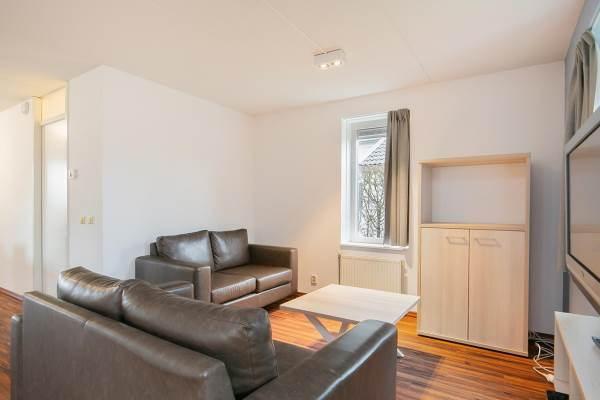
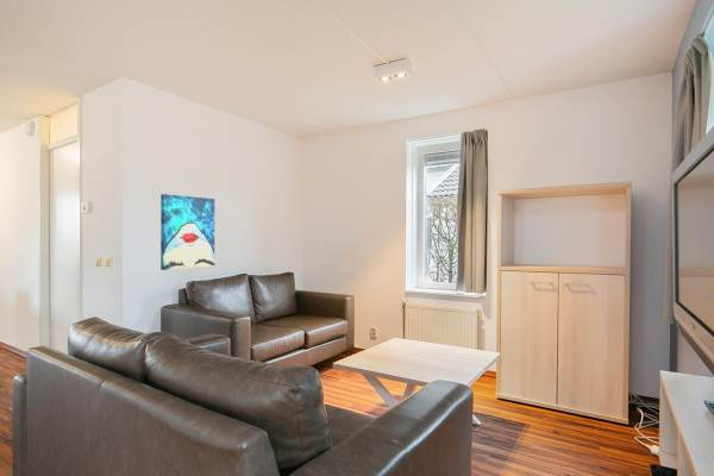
+ wall art [159,193,215,271]
